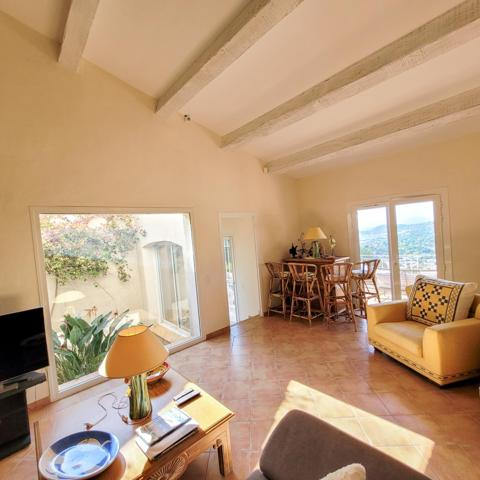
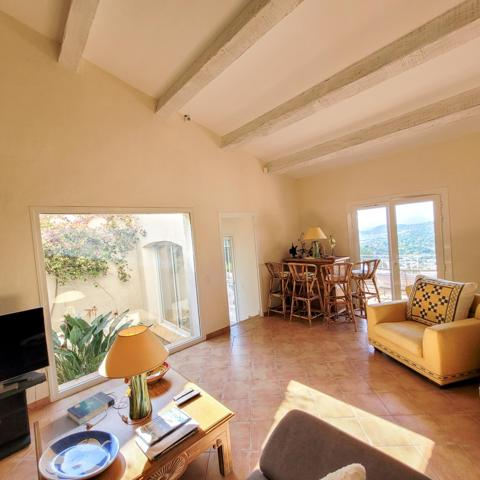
+ book [66,391,116,426]
